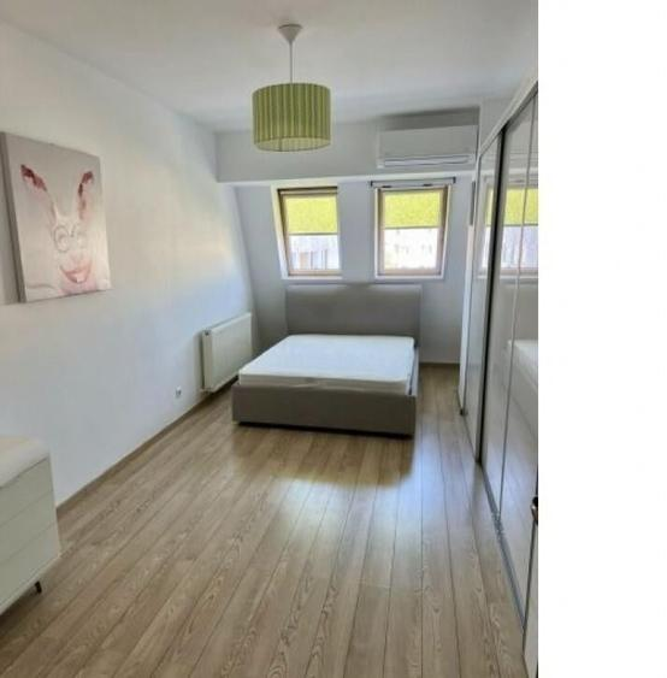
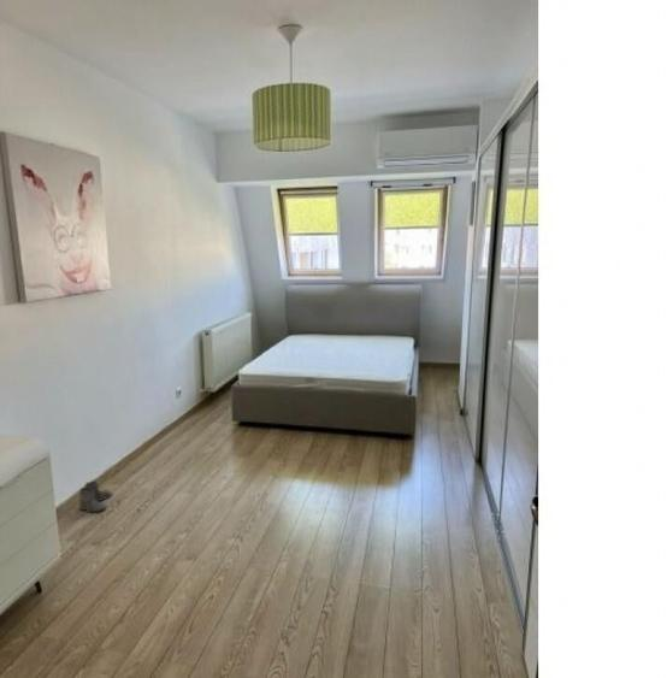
+ boots [78,479,113,517]
